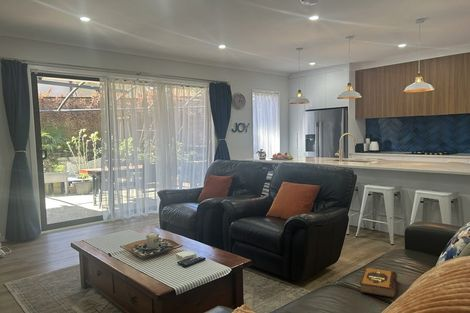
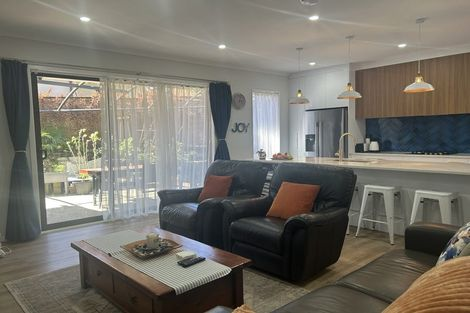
- hardback book [359,267,398,299]
